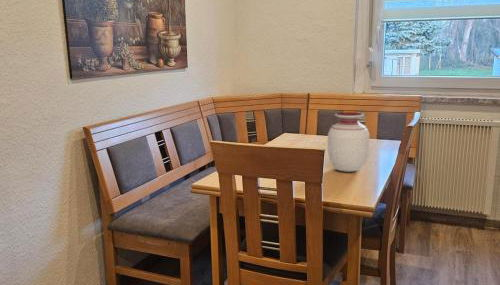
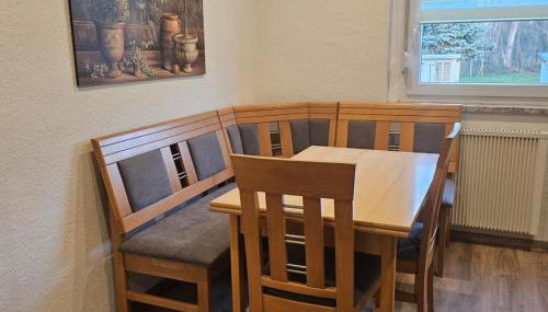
- vase [326,112,370,173]
